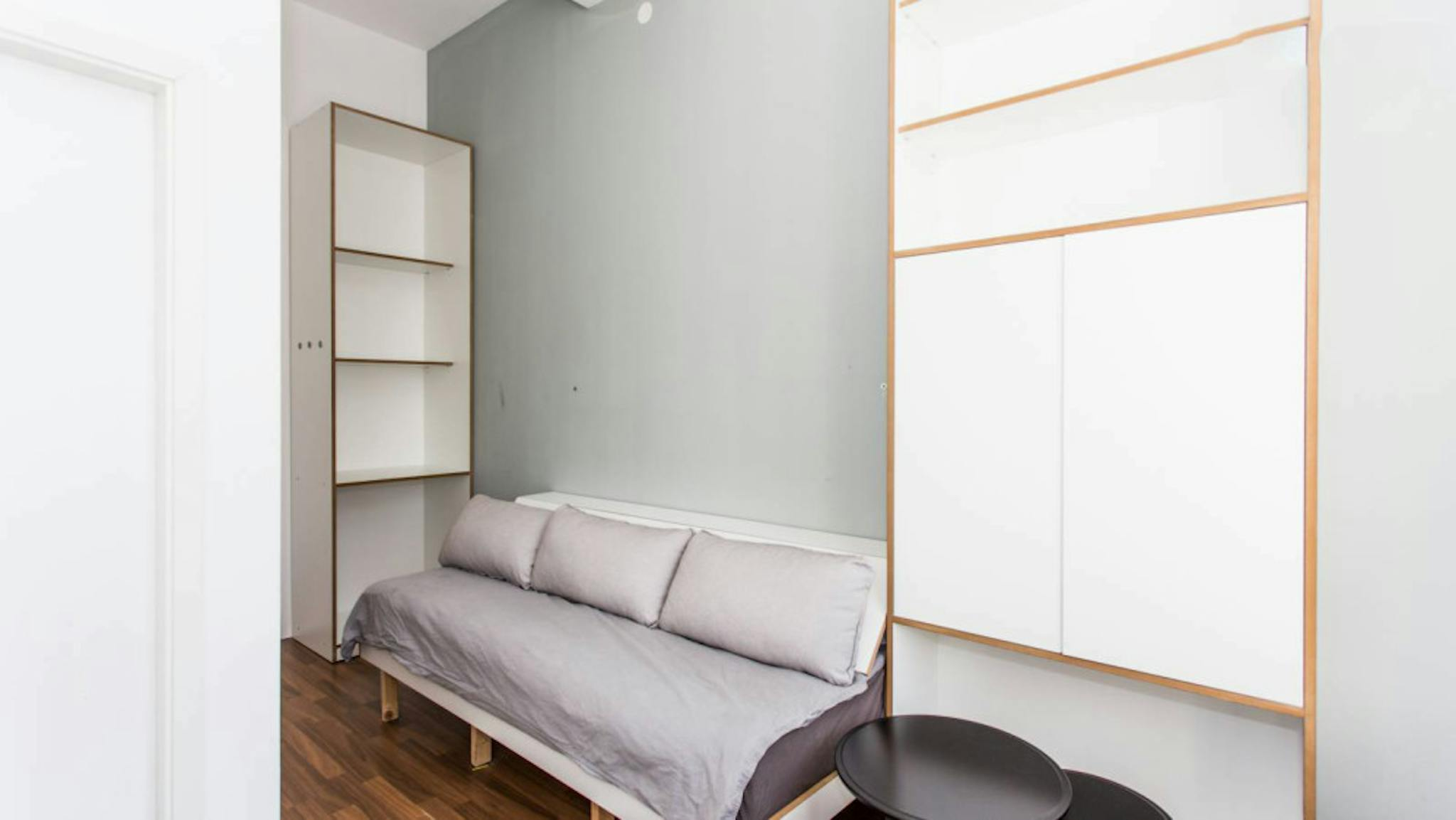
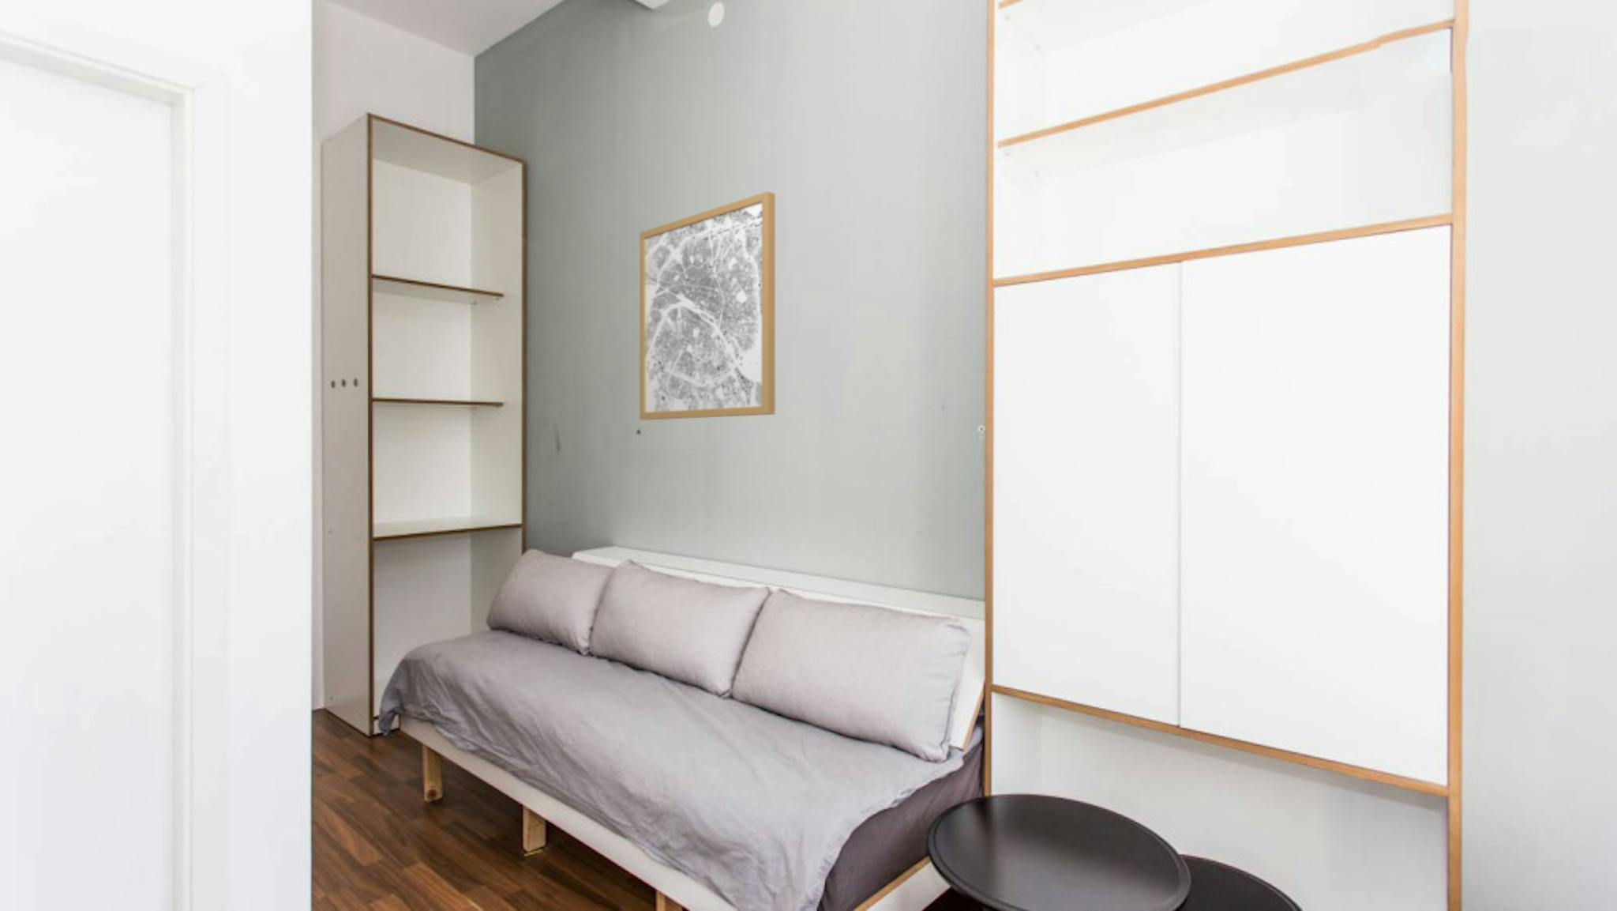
+ wall art [639,190,776,420]
